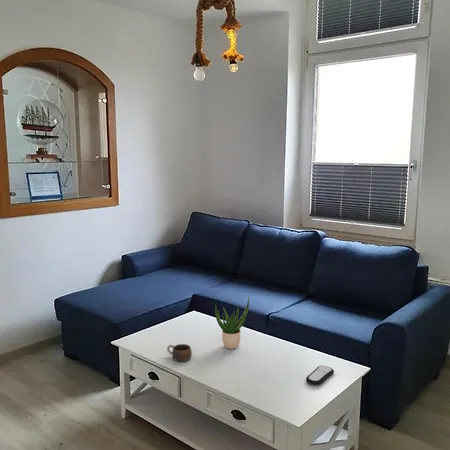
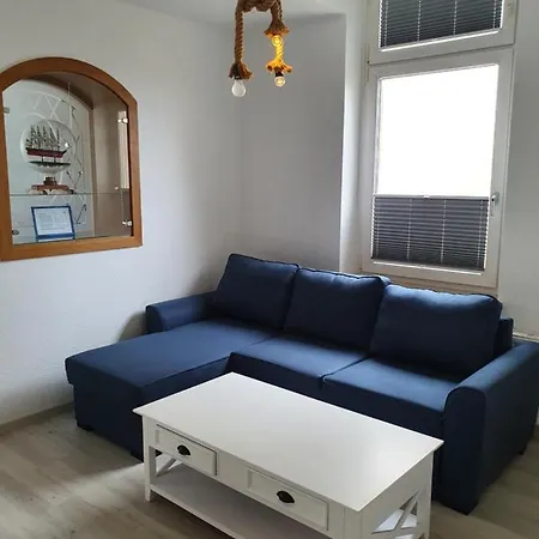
- cup [166,343,193,362]
- remote control [305,365,335,386]
- potted plant [214,295,250,350]
